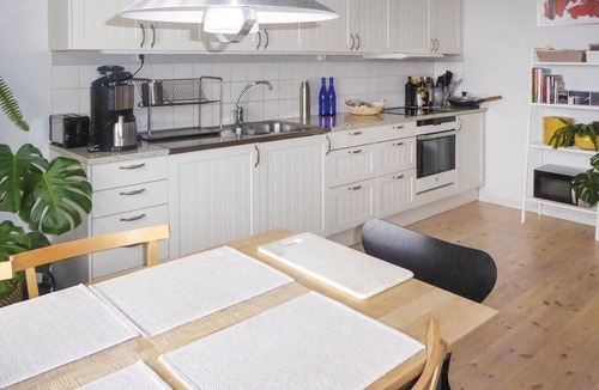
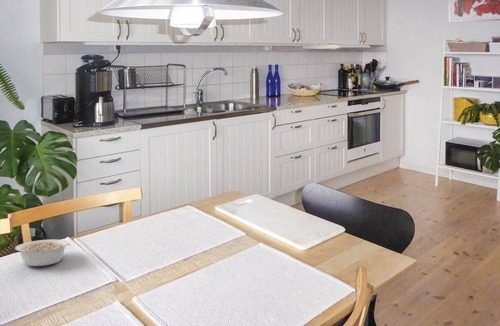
+ legume [14,239,71,267]
